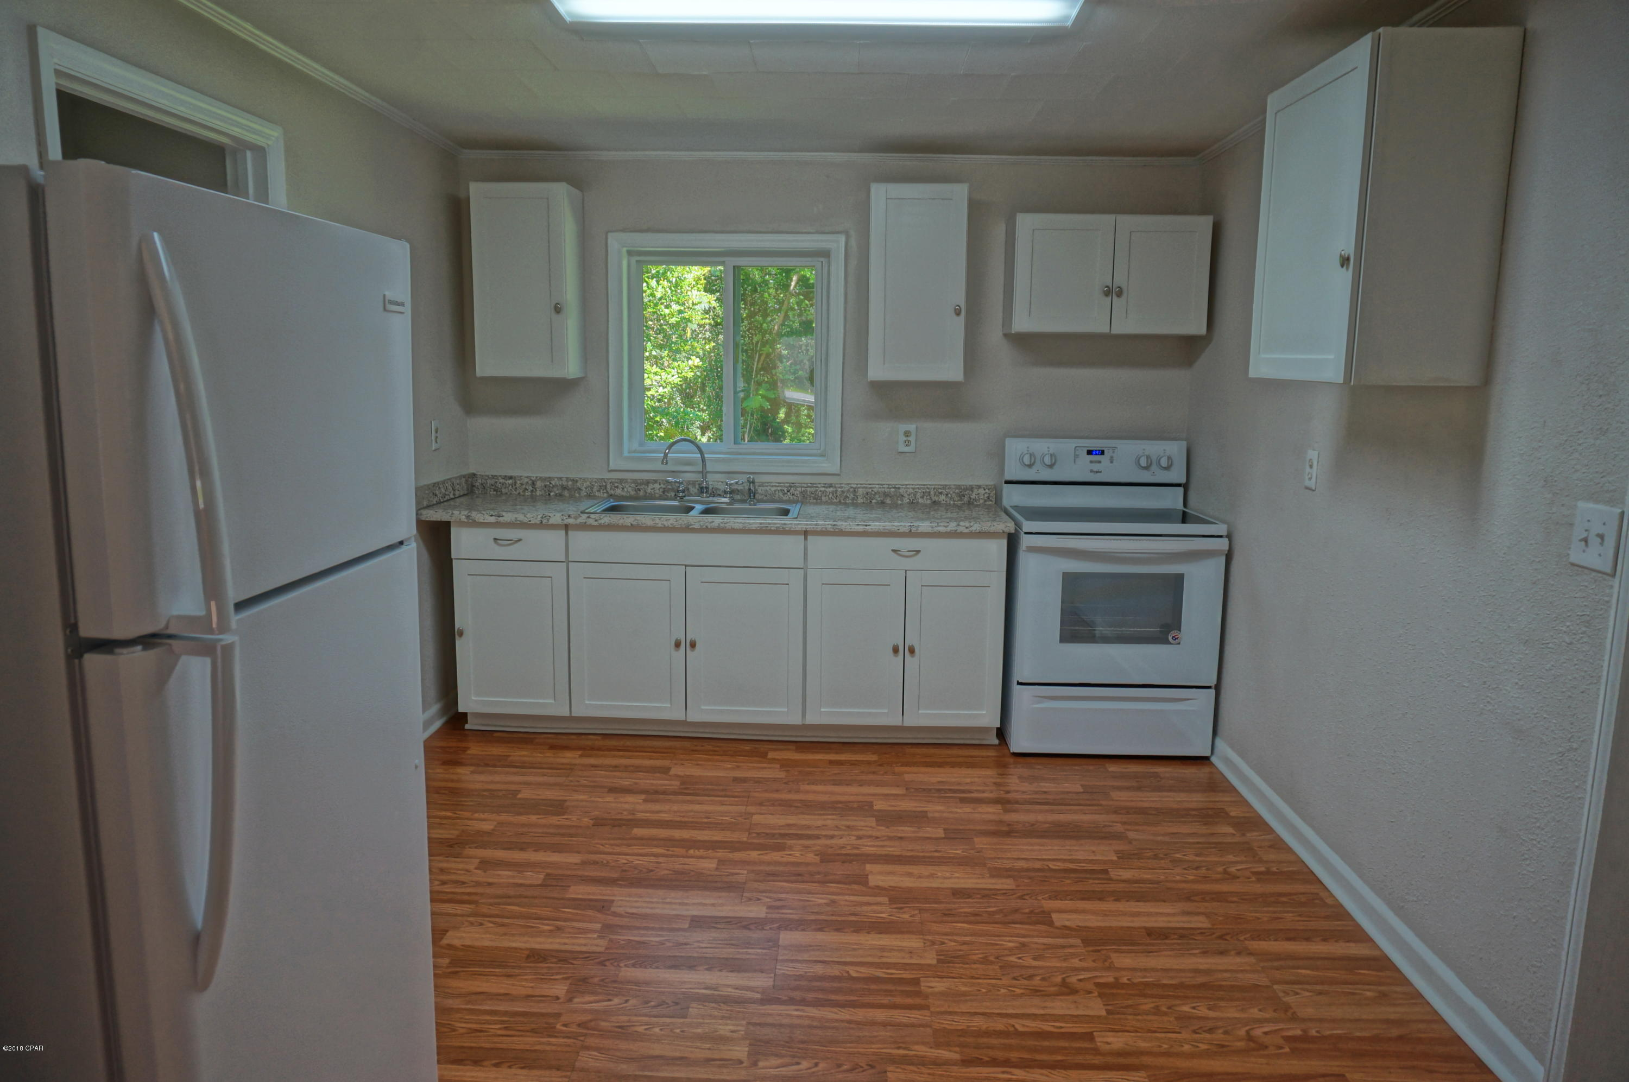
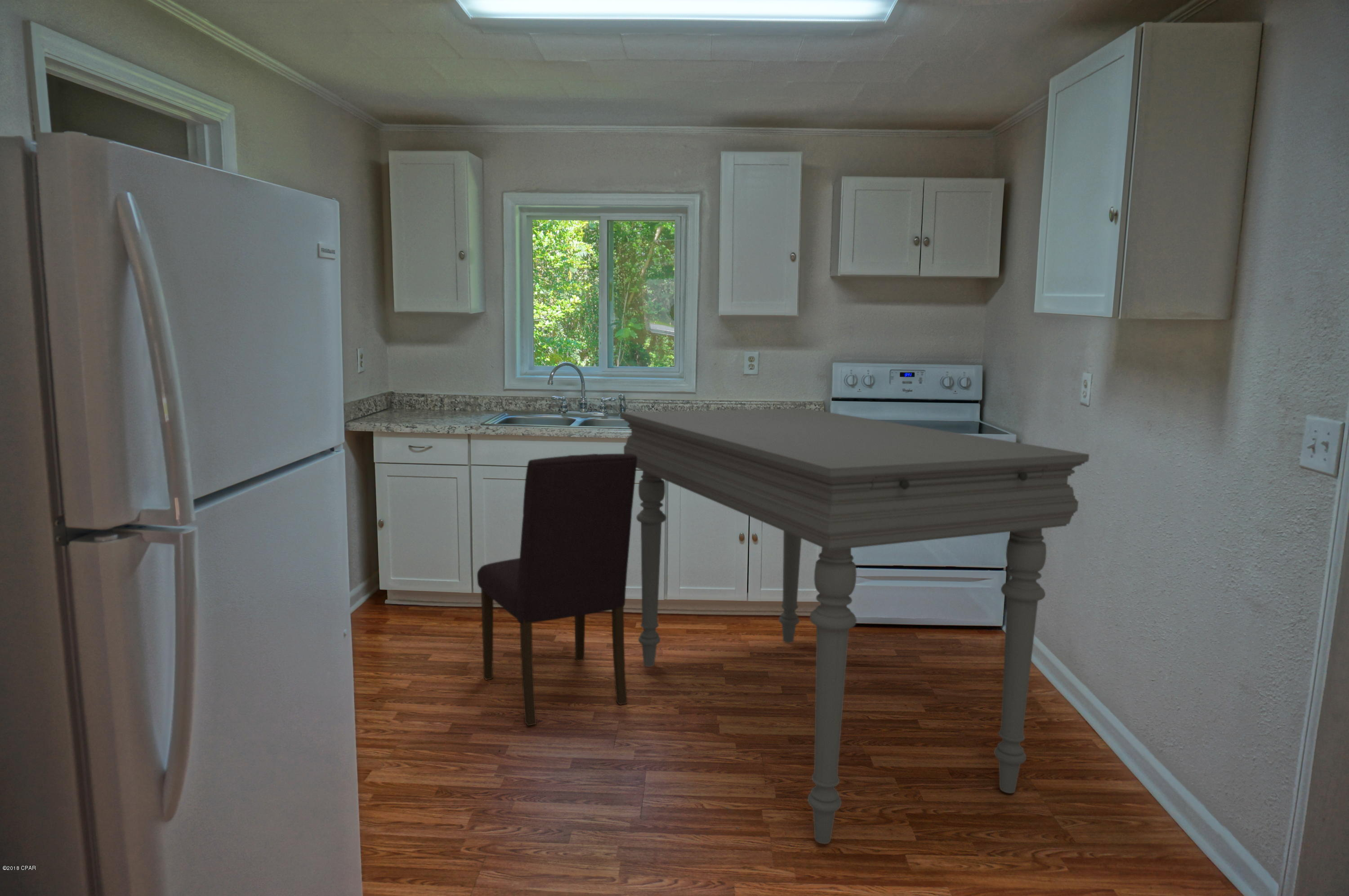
+ dining table [620,408,1090,844]
+ dining chair [477,453,637,727]
